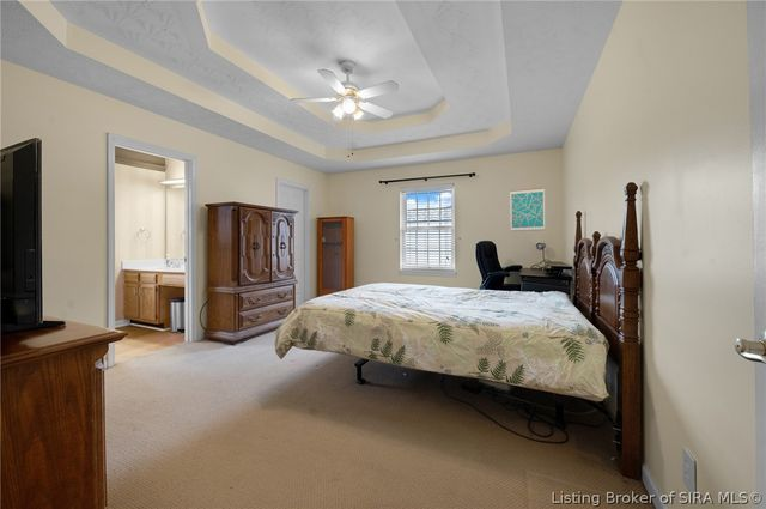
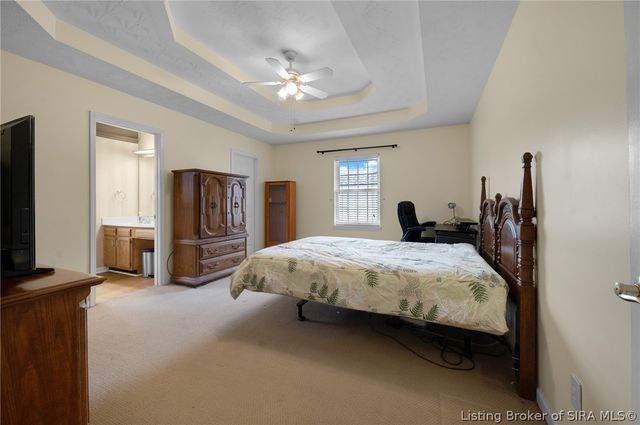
- wall art [509,187,546,232]
